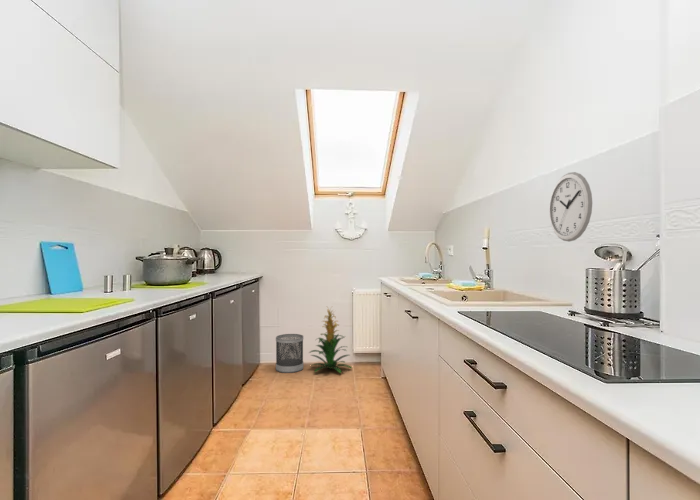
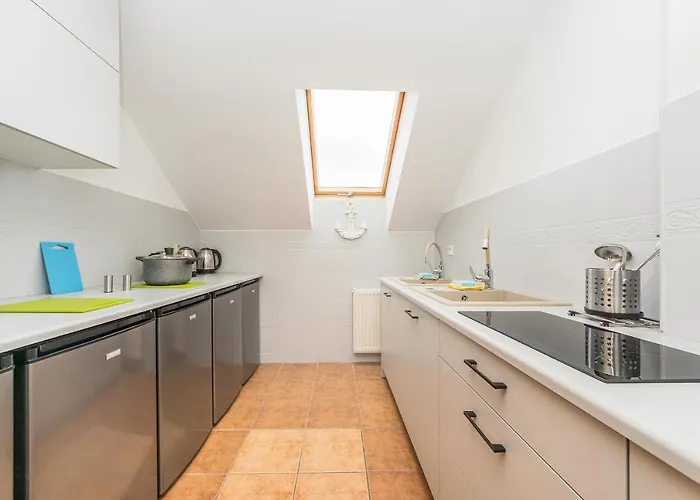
- wastebasket [275,333,304,374]
- wall clock [548,171,593,243]
- indoor plant [308,307,353,374]
